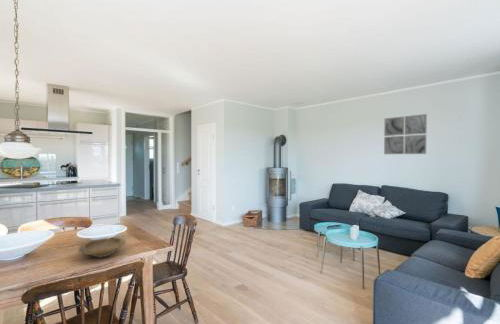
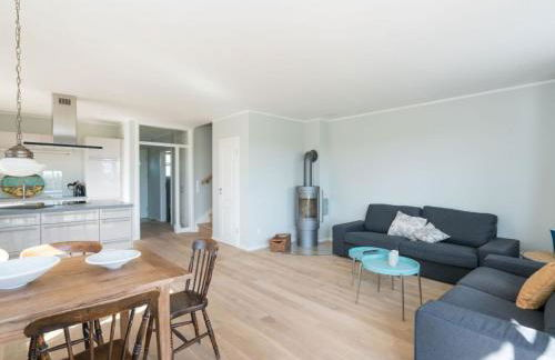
- wall art [383,113,428,155]
- bowl [77,236,127,259]
